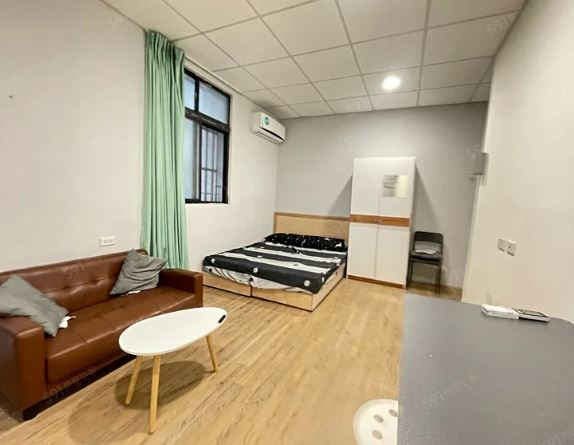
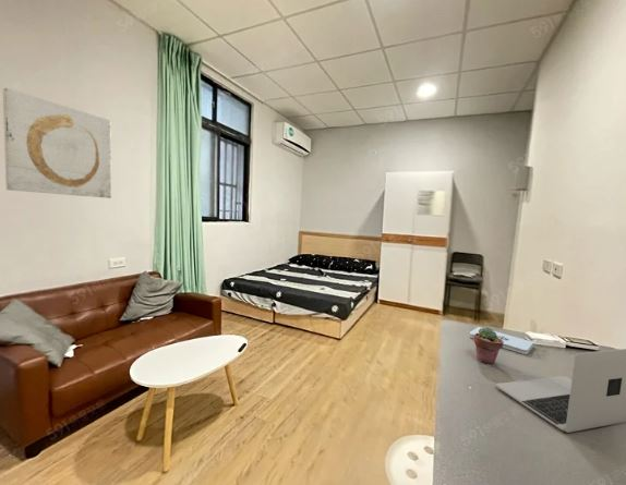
+ wall art [2,87,112,199]
+ notepad [468,326,534,355]
+ potted succulent [472,326,504,365]
+ laptop [495,348,626,434]
